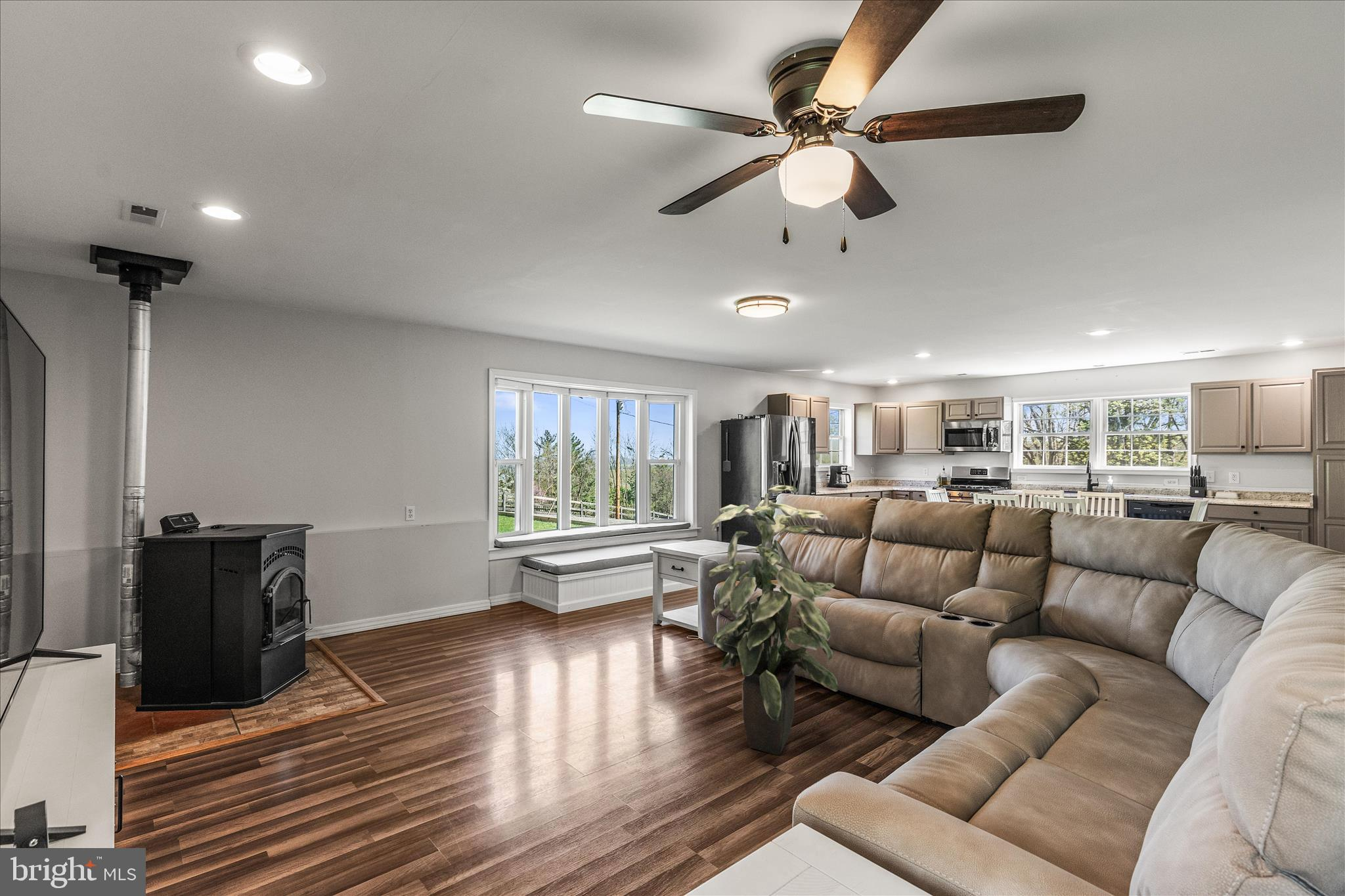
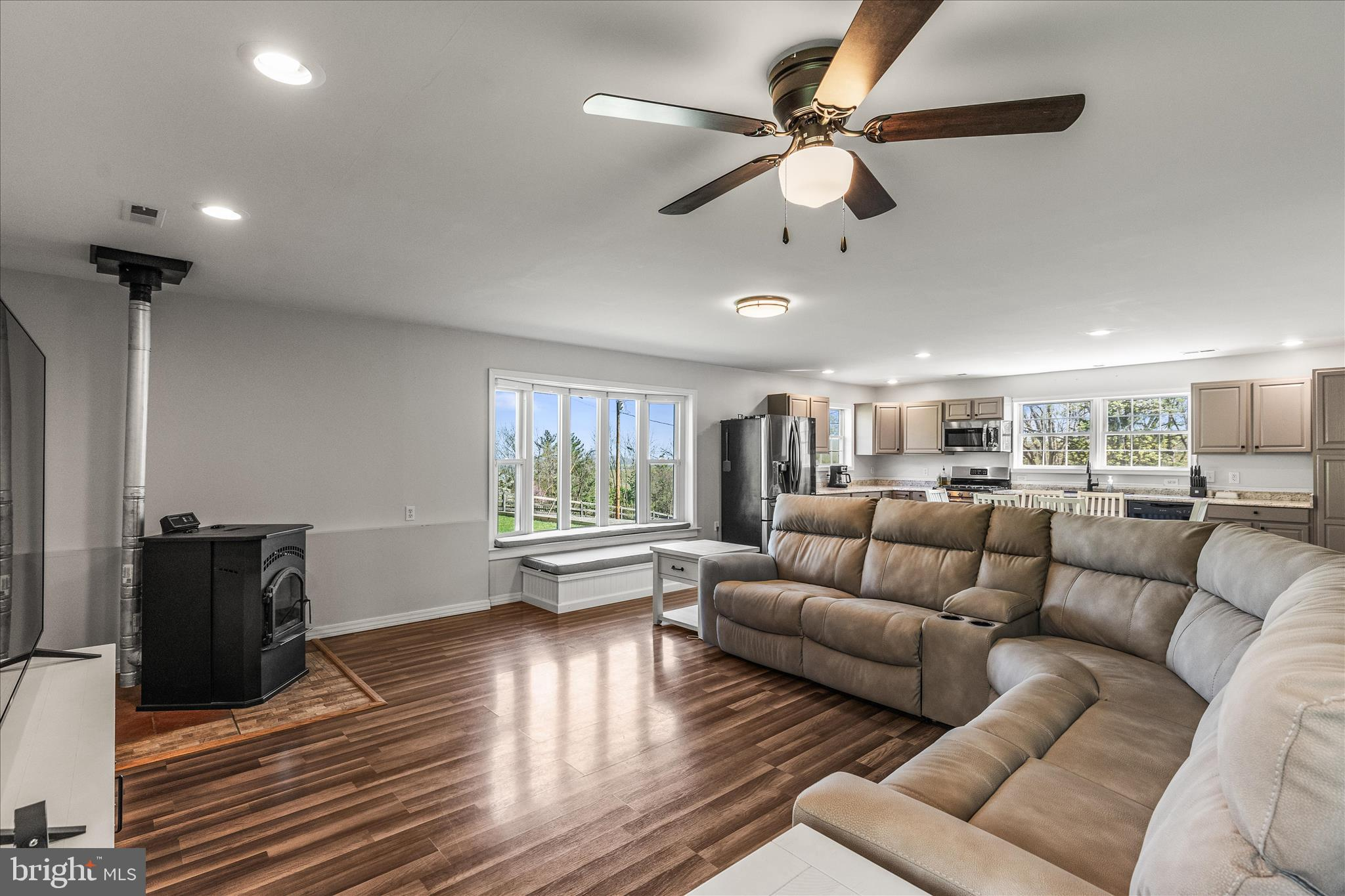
- indoor plant [709,484,839,756]
